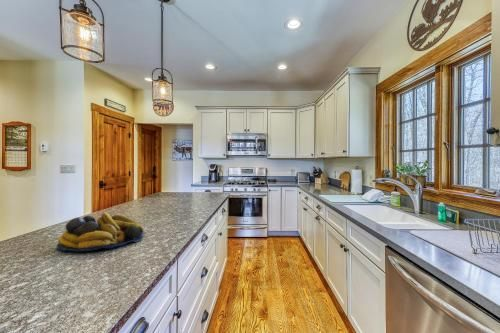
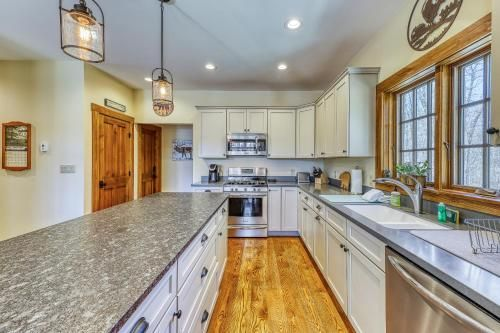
- fruit bowl [56,212,145,252]
